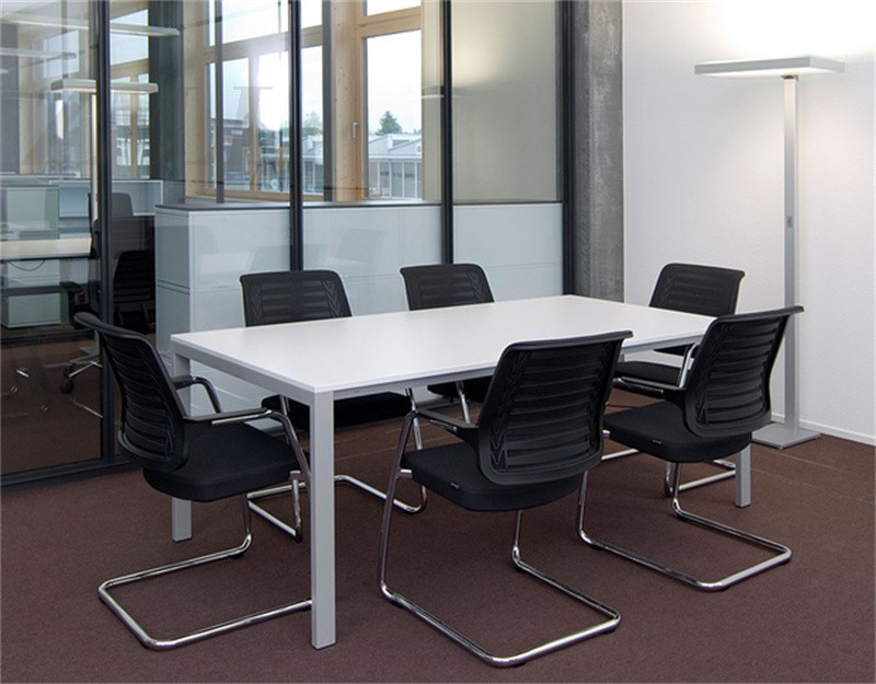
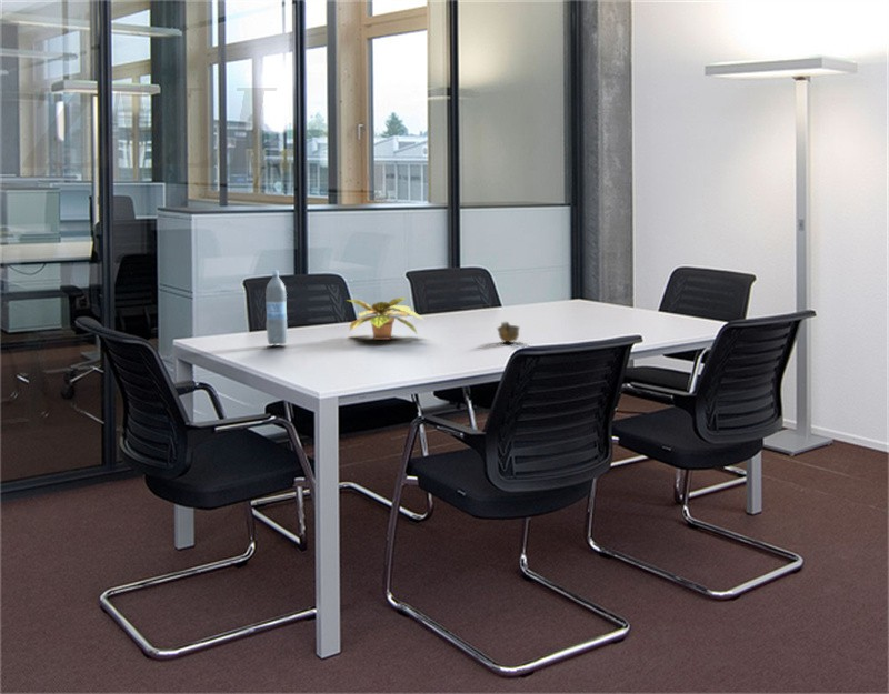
+ plant [344,296,424,341]
+ cup [496,320,521,343]
+ water bottle [264,270,288,345]
